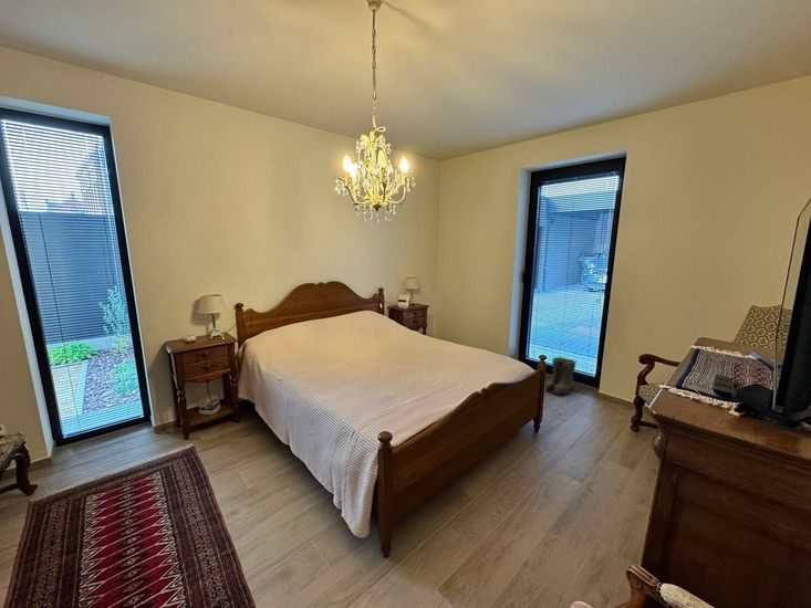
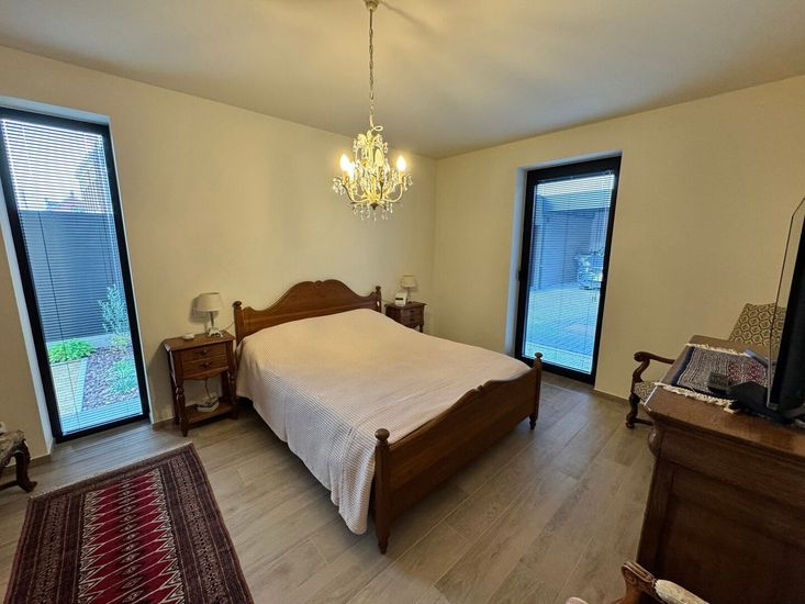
- boots [544,356,578,396]
